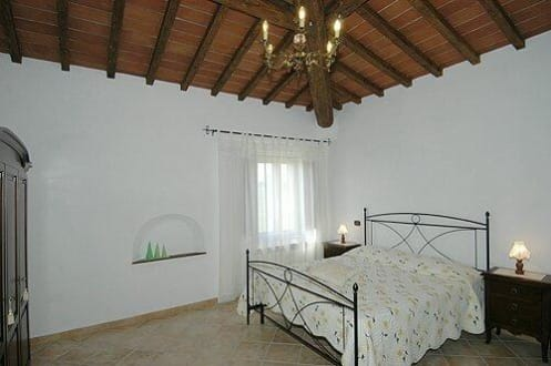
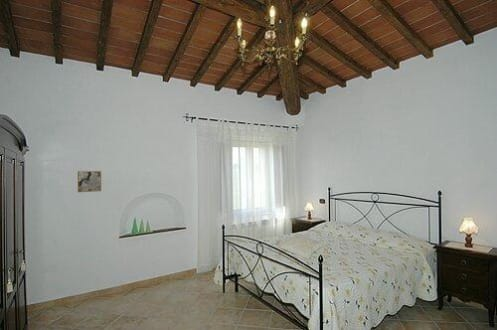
+ wall art [77,170,102,193]
